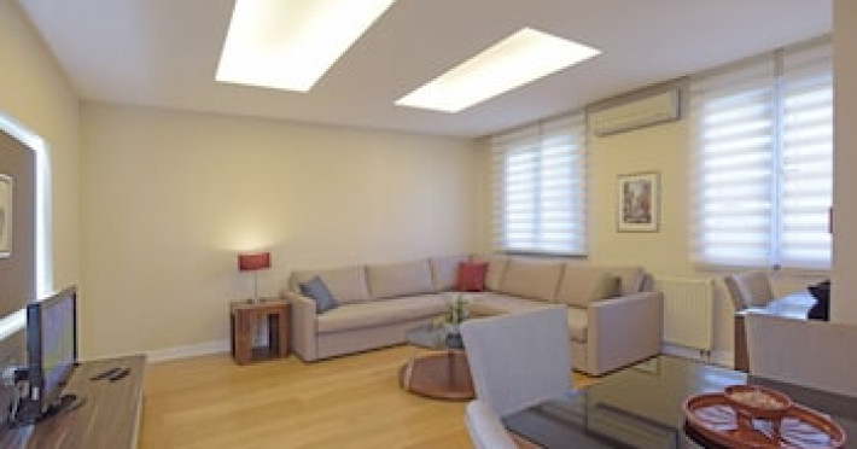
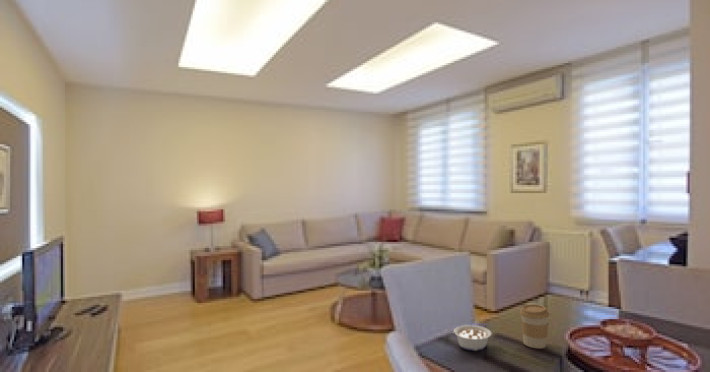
+ legume [446,324,492,352]
+ coffee cup [519,303,551,349]
